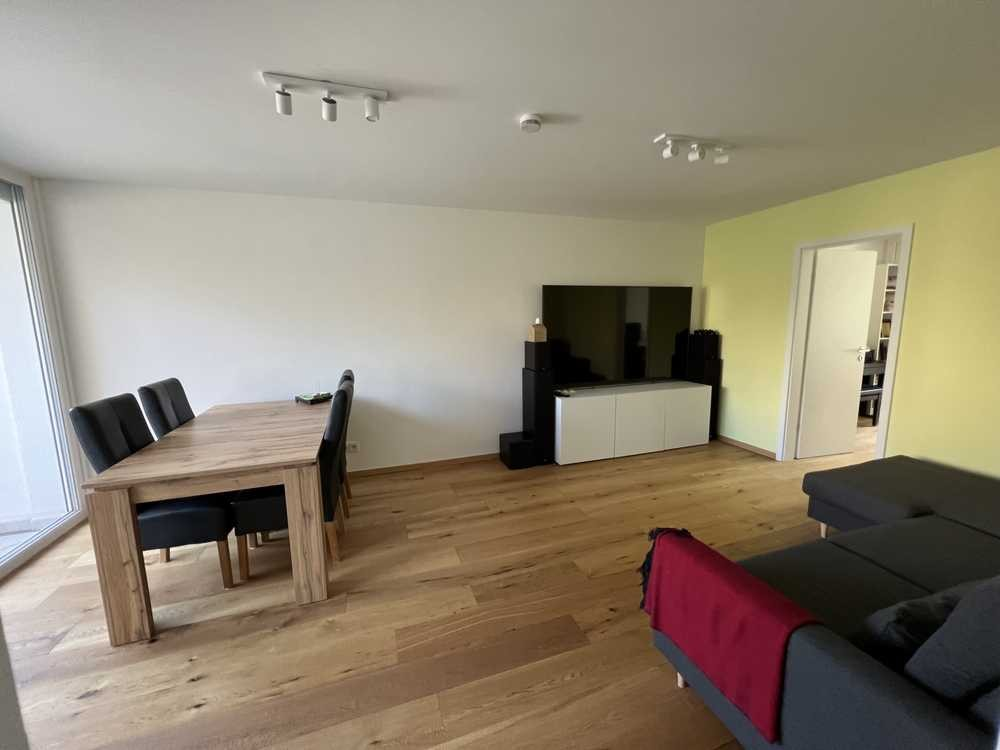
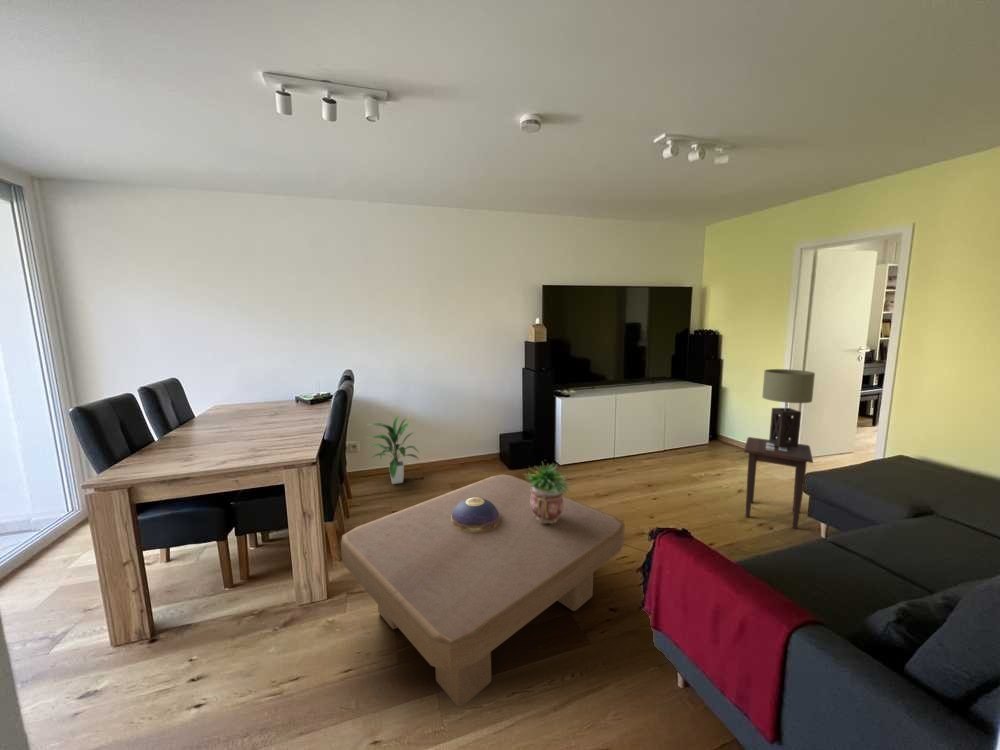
+ decorative bowl [451,497,500,532]
+ potted plant [522,461,573,523]
+ side table [743,436,814,530]
+ indoor plant [366,413,420,485]
+ table lamp [761,368,816,448]
+ coffee table [340,474,626,708]
